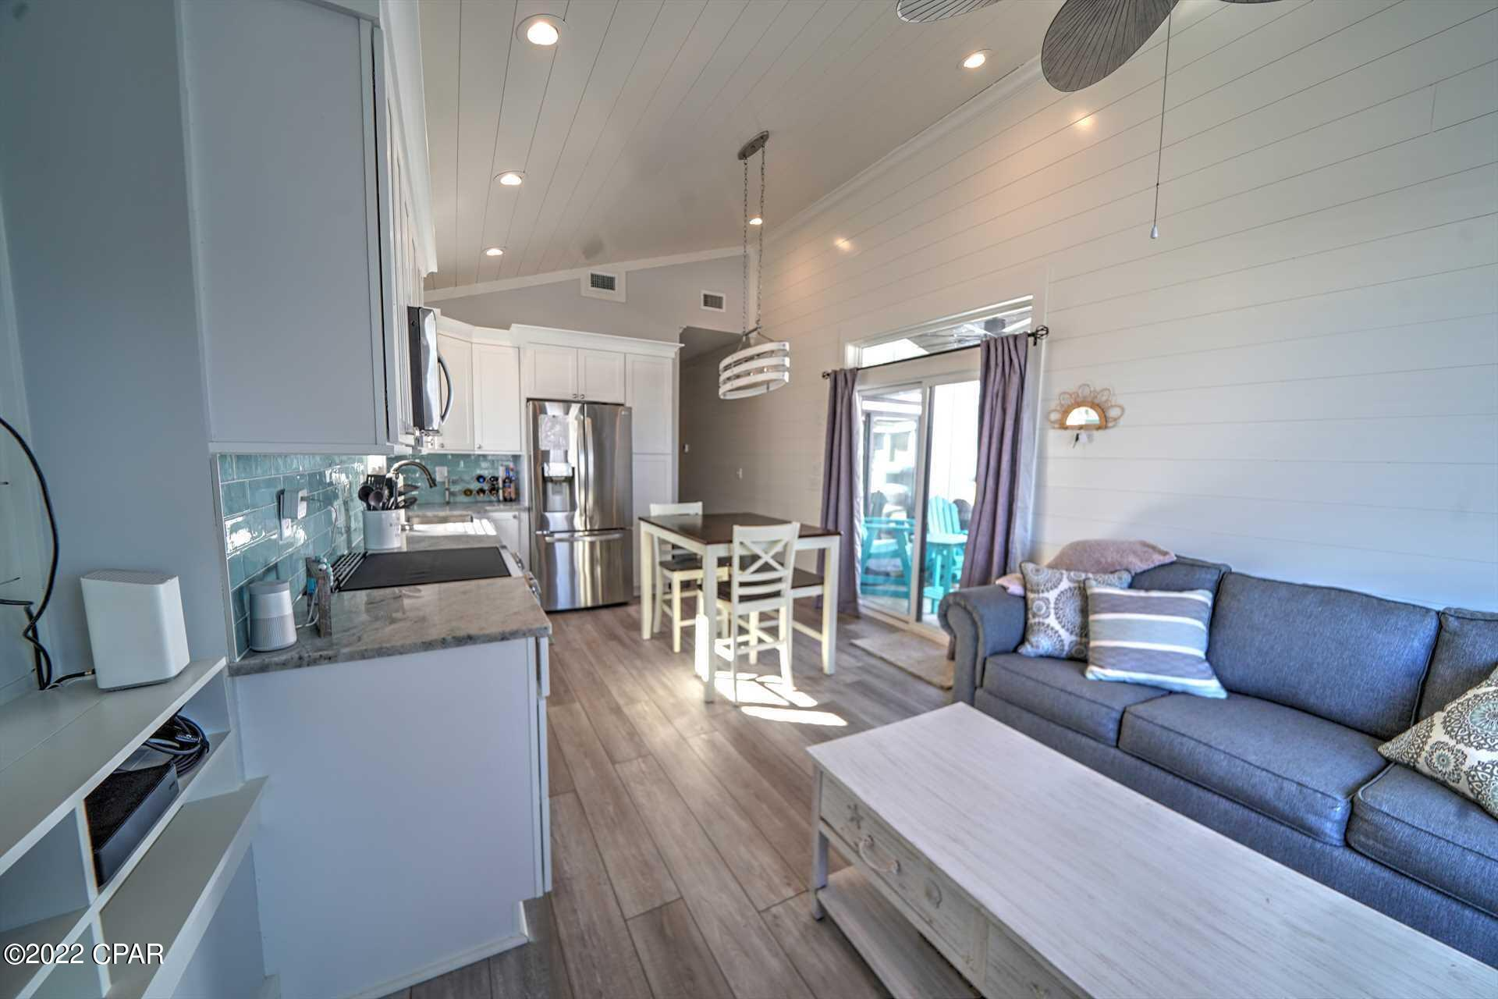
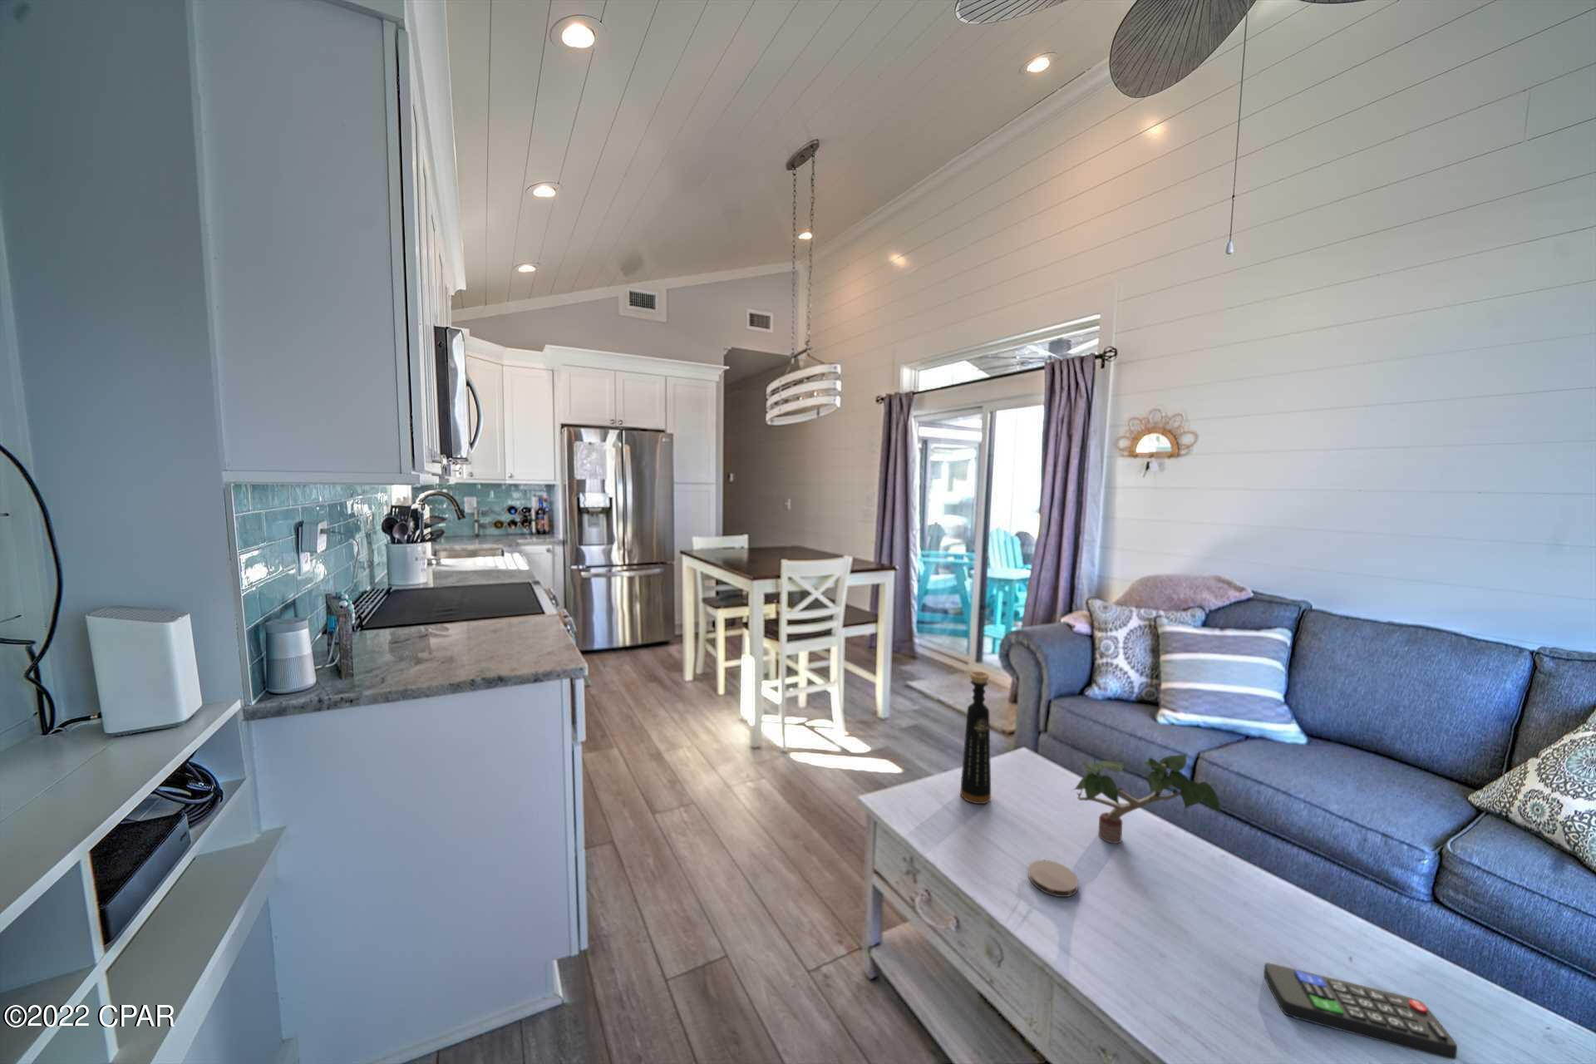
+ coaster [1027,860,1079,898]
+ remote control [1262,962,1458,1060]
+ potted plant [1072,752,1223,844]
+ bottle [960,671,992,805]
